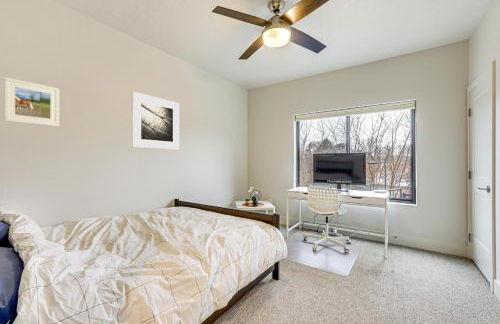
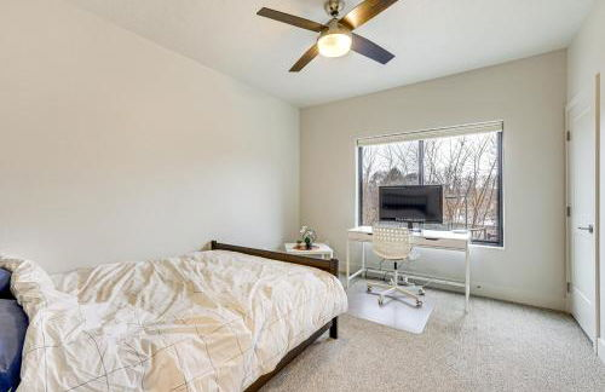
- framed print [3,76,60,127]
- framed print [131,91,180,150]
